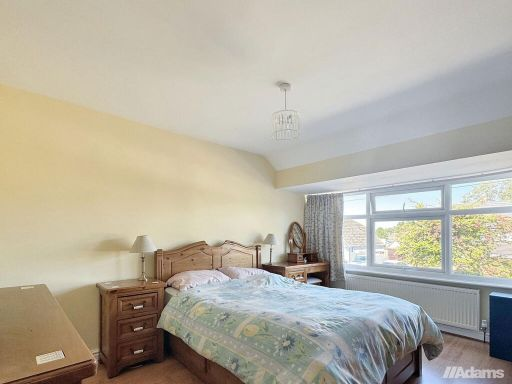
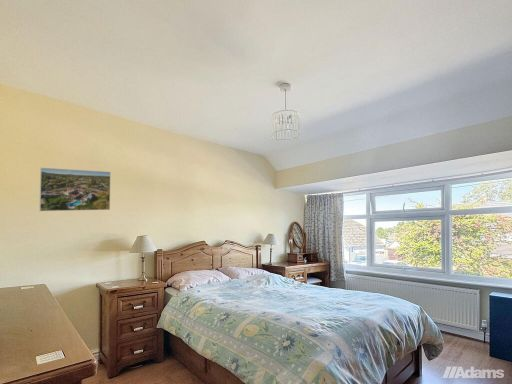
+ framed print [39,167,112,212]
